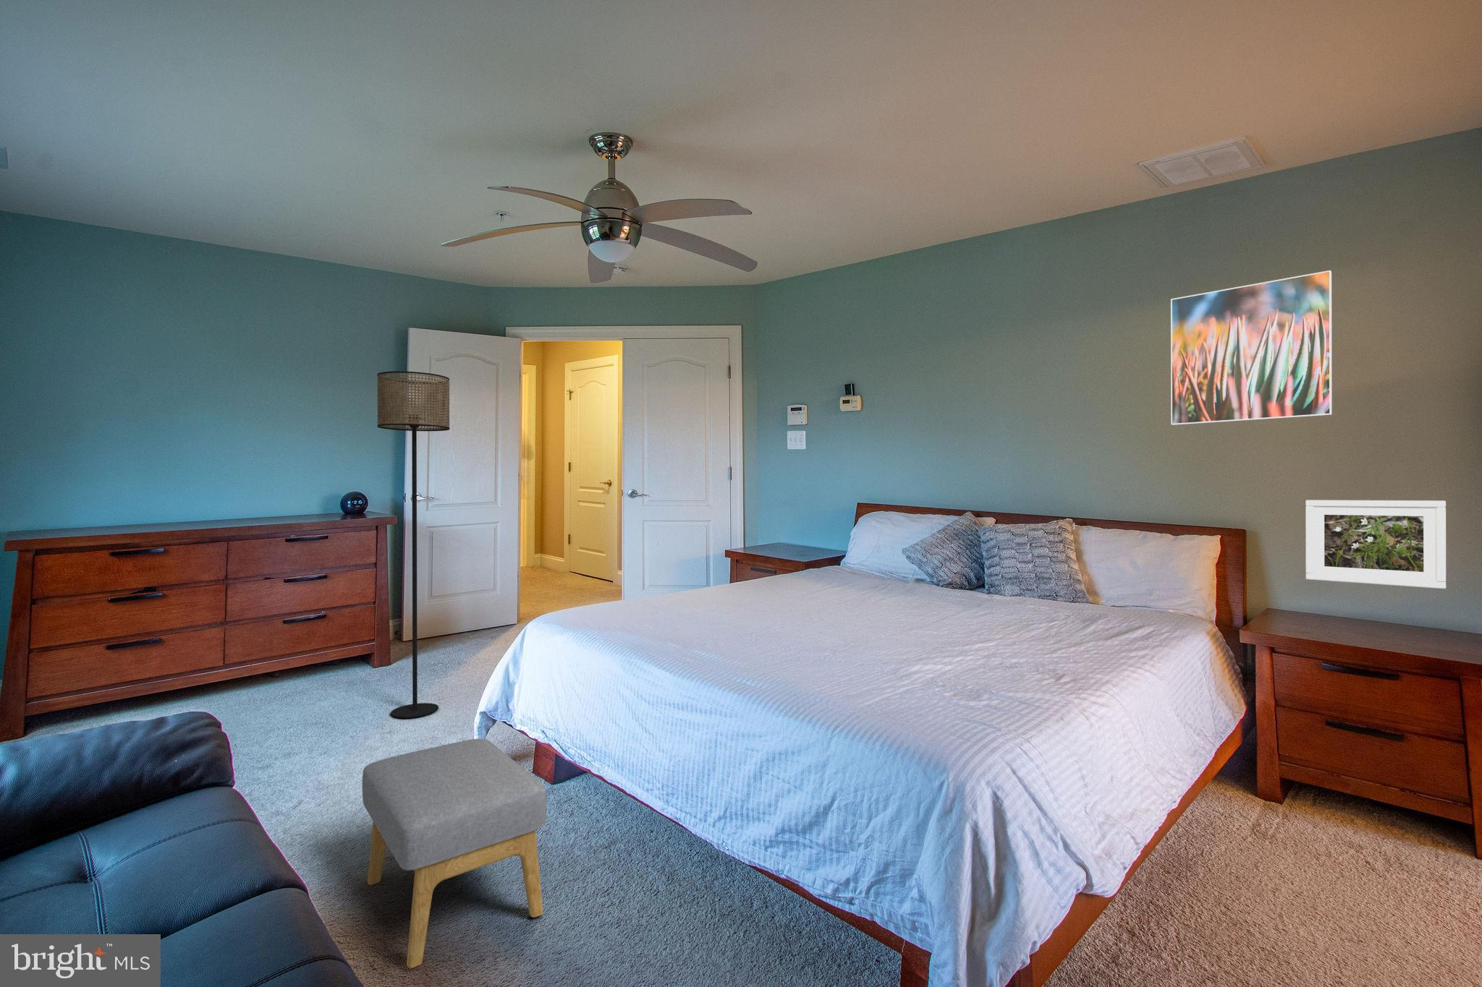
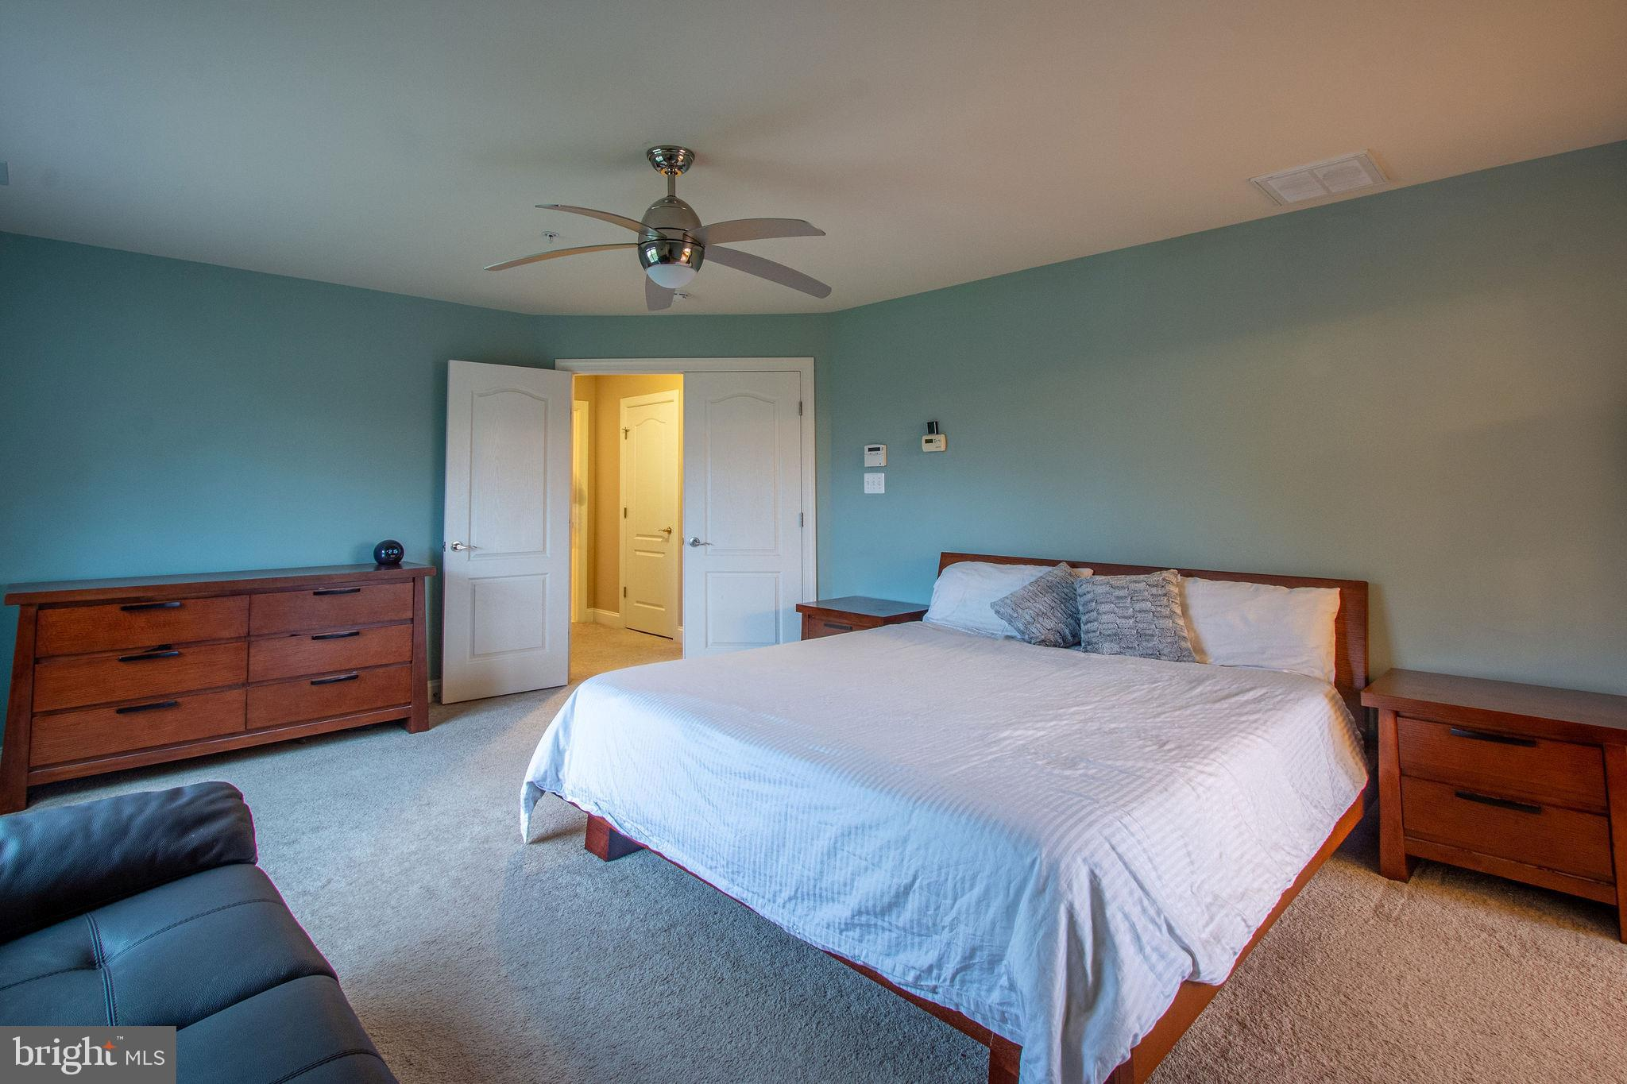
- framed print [1305,500,1447,589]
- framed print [1170,270,1333,426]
- floor lamp [377,370,450,718]
- footstool [361,738,548,969]
